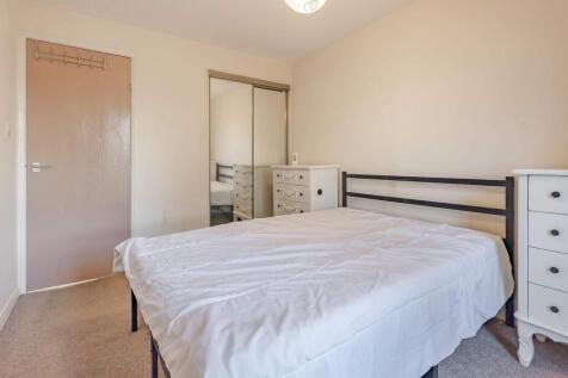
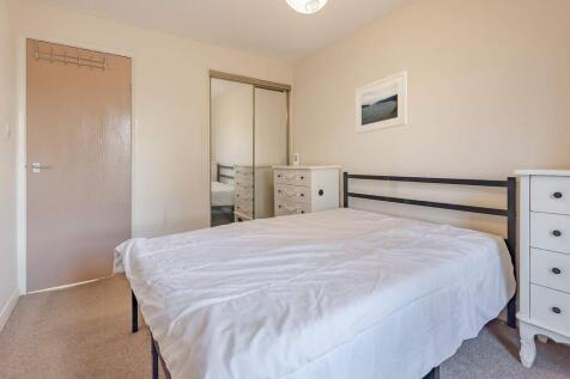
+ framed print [354,71,407,135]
